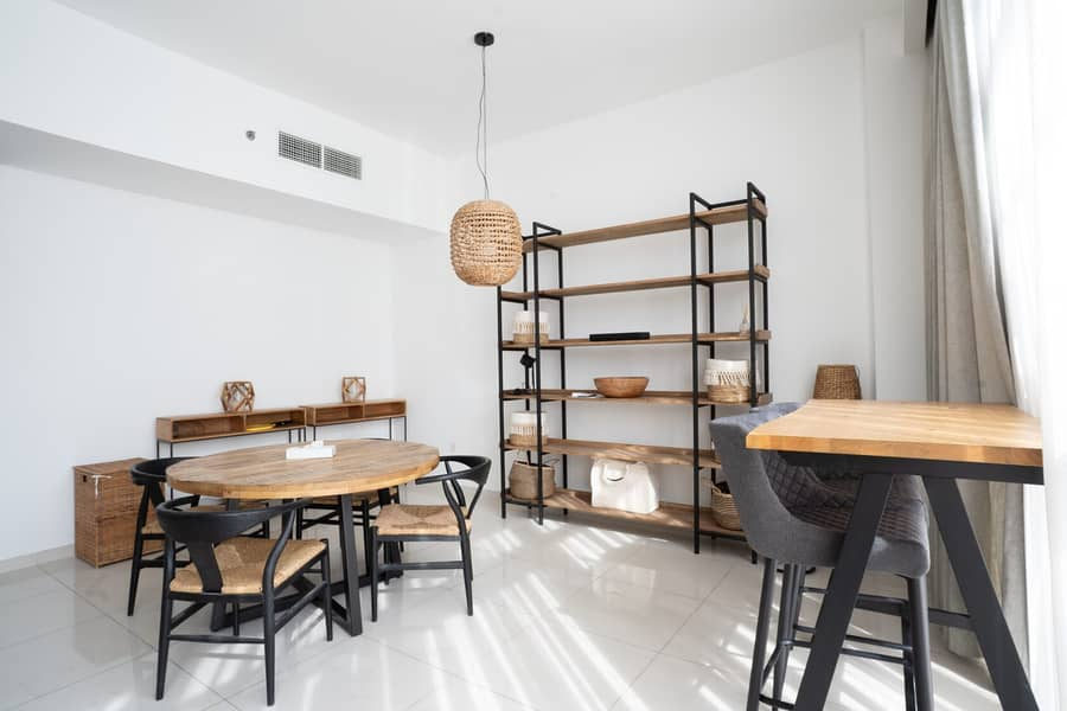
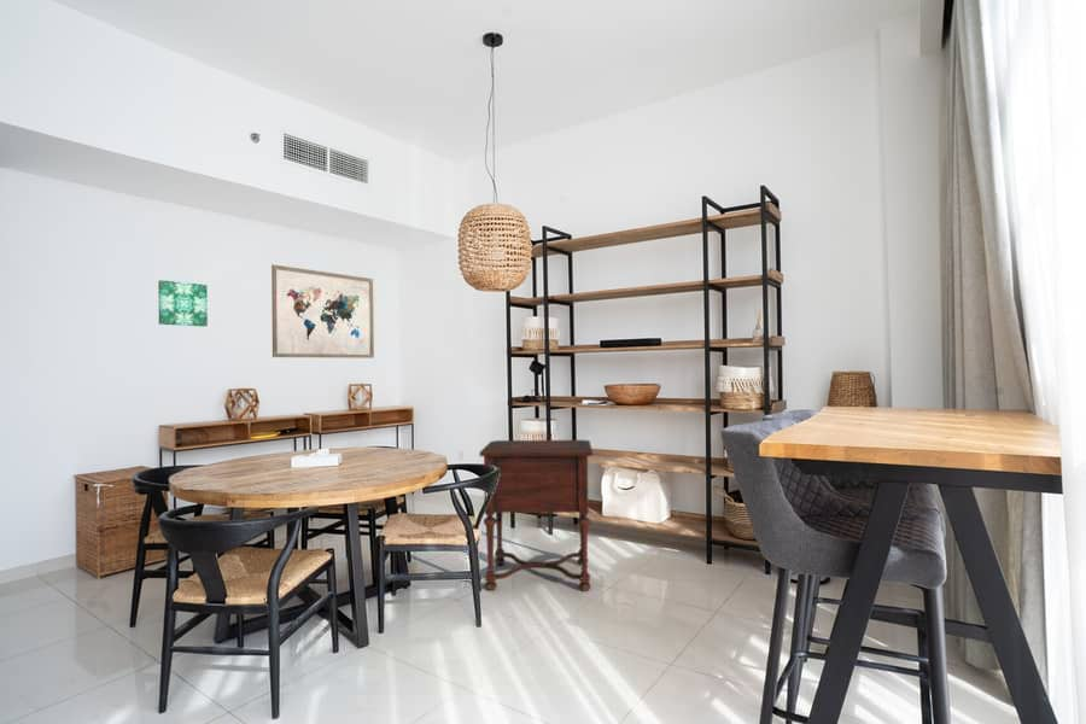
+ side table [478,439,594,592]
+ wall art [157,279,209,328]
+ wall art [270,263,375,360]
